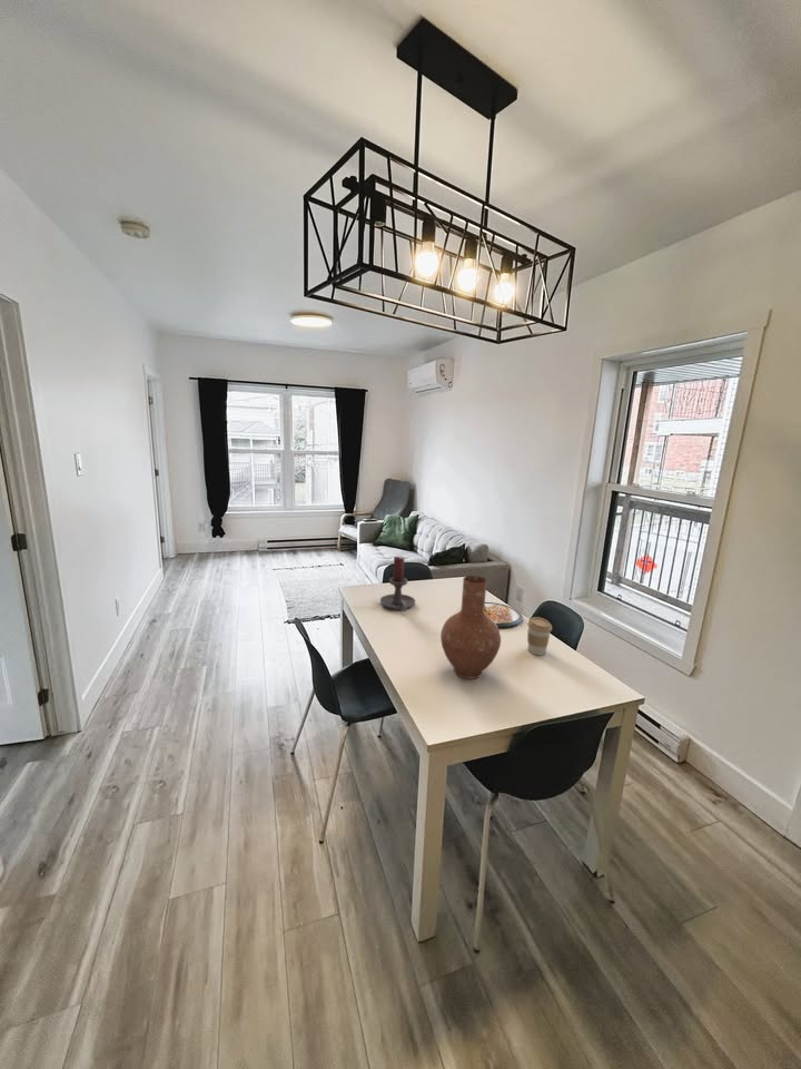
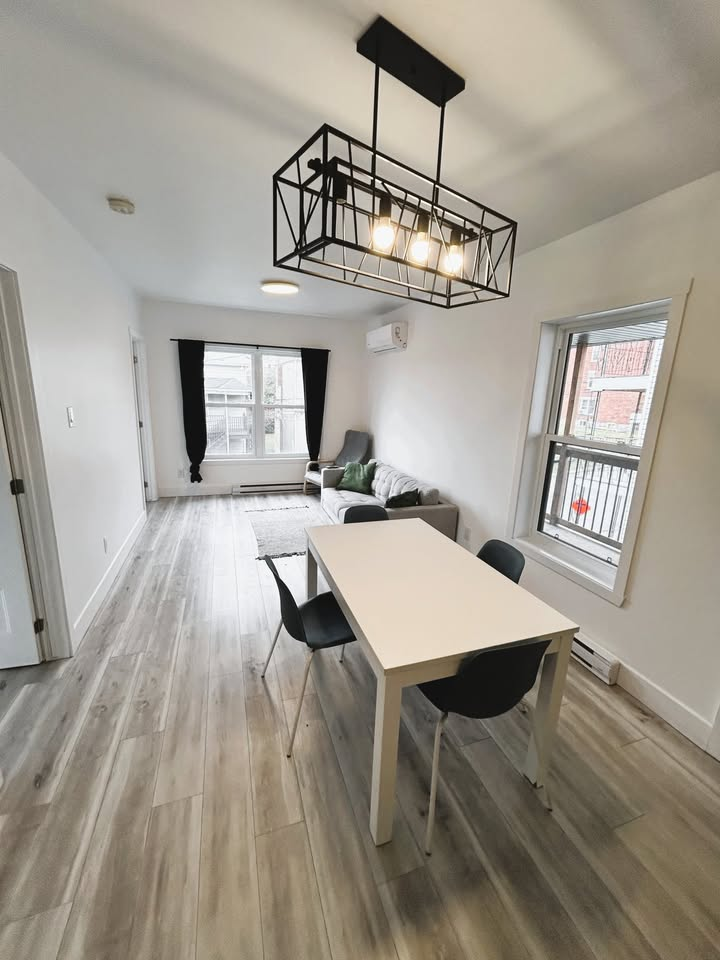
- candle holder [379,556,416,612]
- dish [484,601,524,628]
- vase [439,575,502,680]
- coffee cup [526,616,553,656]
